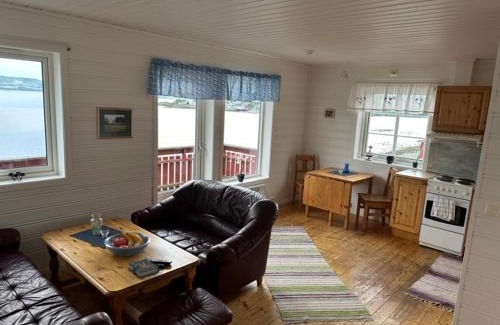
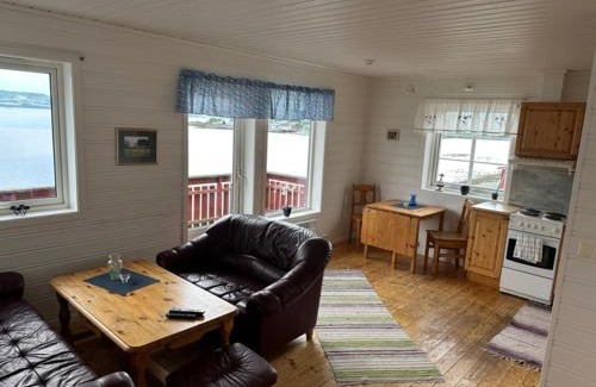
- book [127,258,161,279]
- fruit bowl [103,231,151,257]
